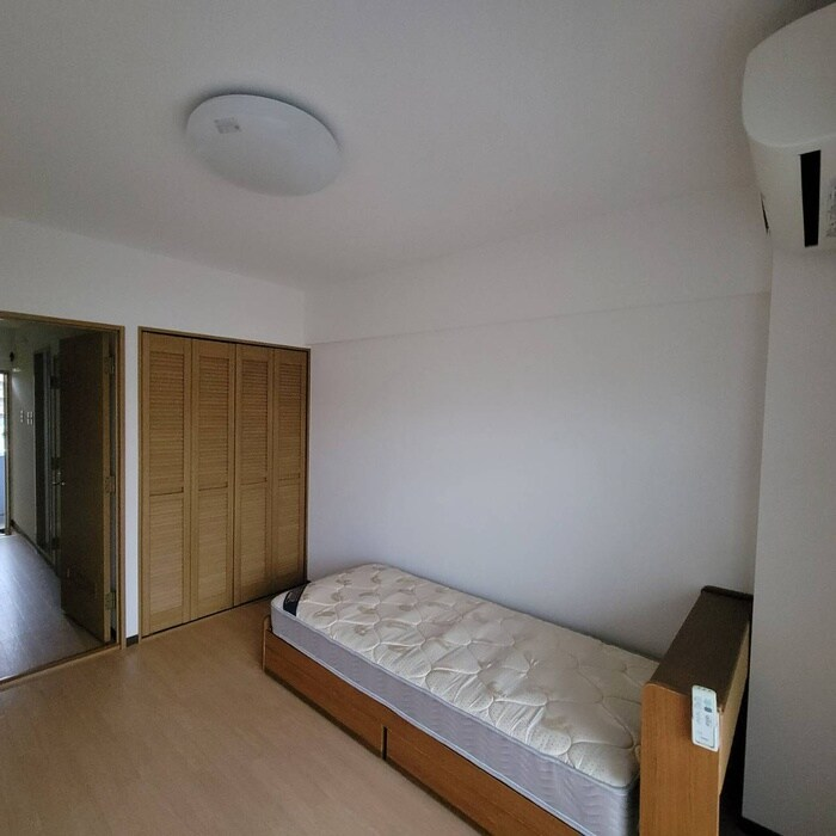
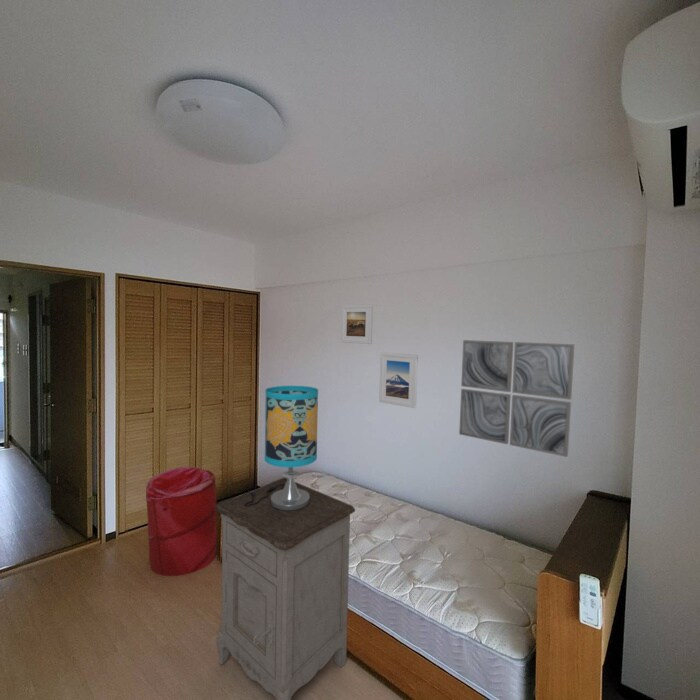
+ wall art [458,339,575,458]
+ laundry hamper [145,465,218,577]
+ nightstand [215,477,356,700]
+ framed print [378,351,419,409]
+ table lamp [244,385,319,511]
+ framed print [340,304,374,345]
